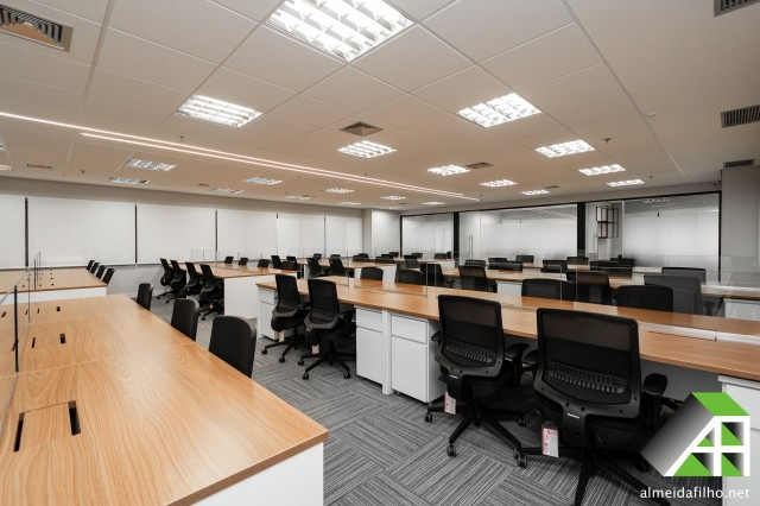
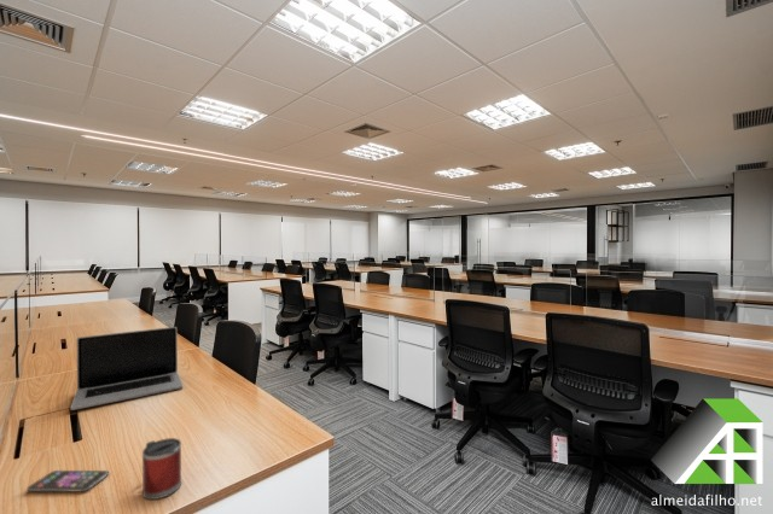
+ mug [141,437,182,501]
+ smartphone [25,469,110,492]
+ laptop [70,326,184,411]
